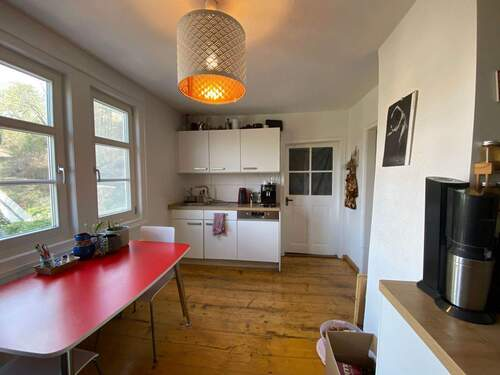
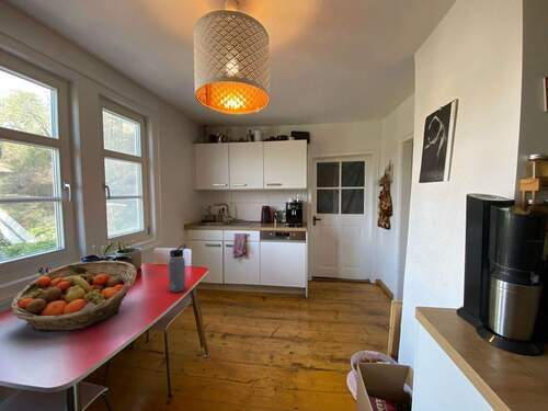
+ fruit basket [10,260,138,332]
+ water bottle [168,243,187,294]
